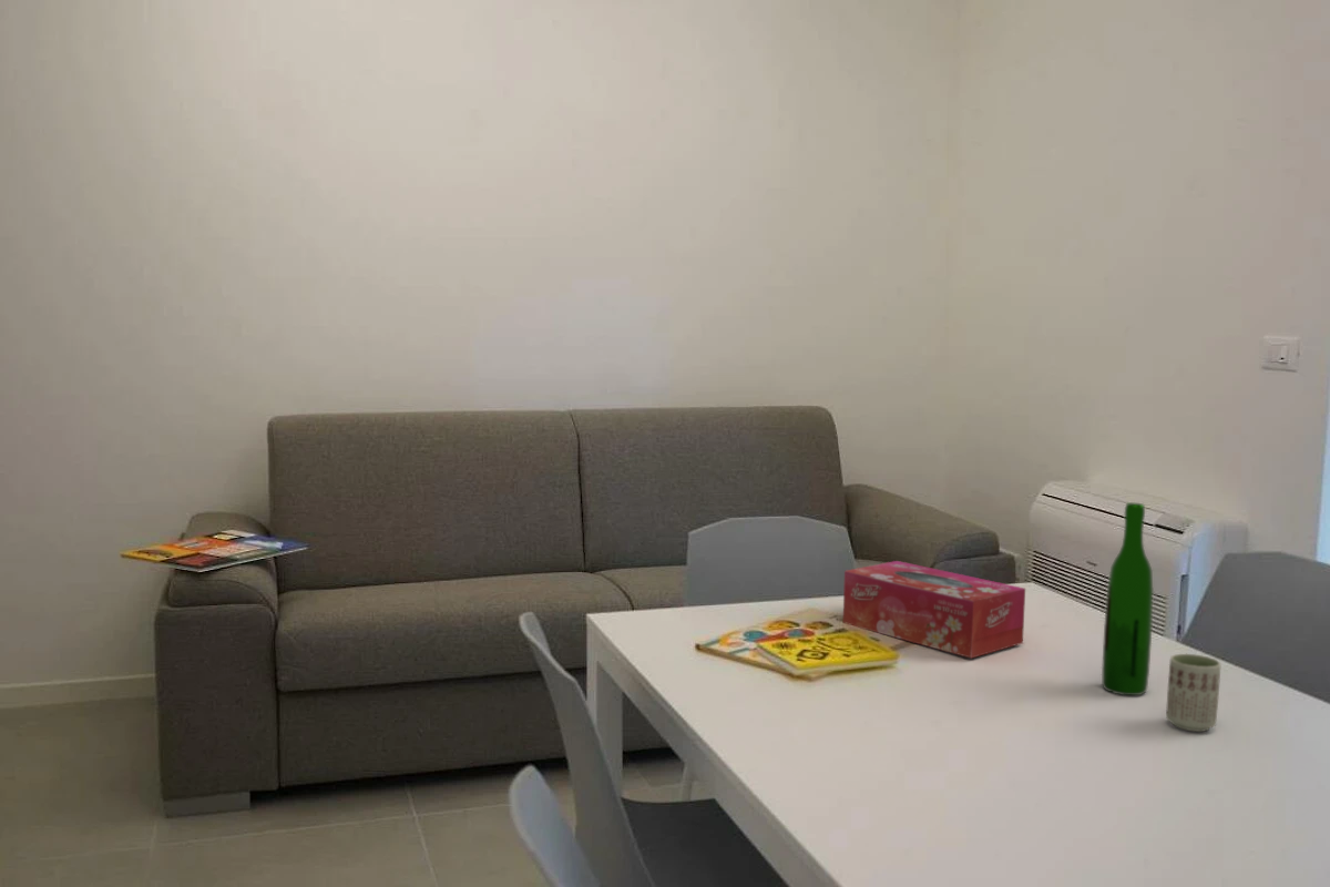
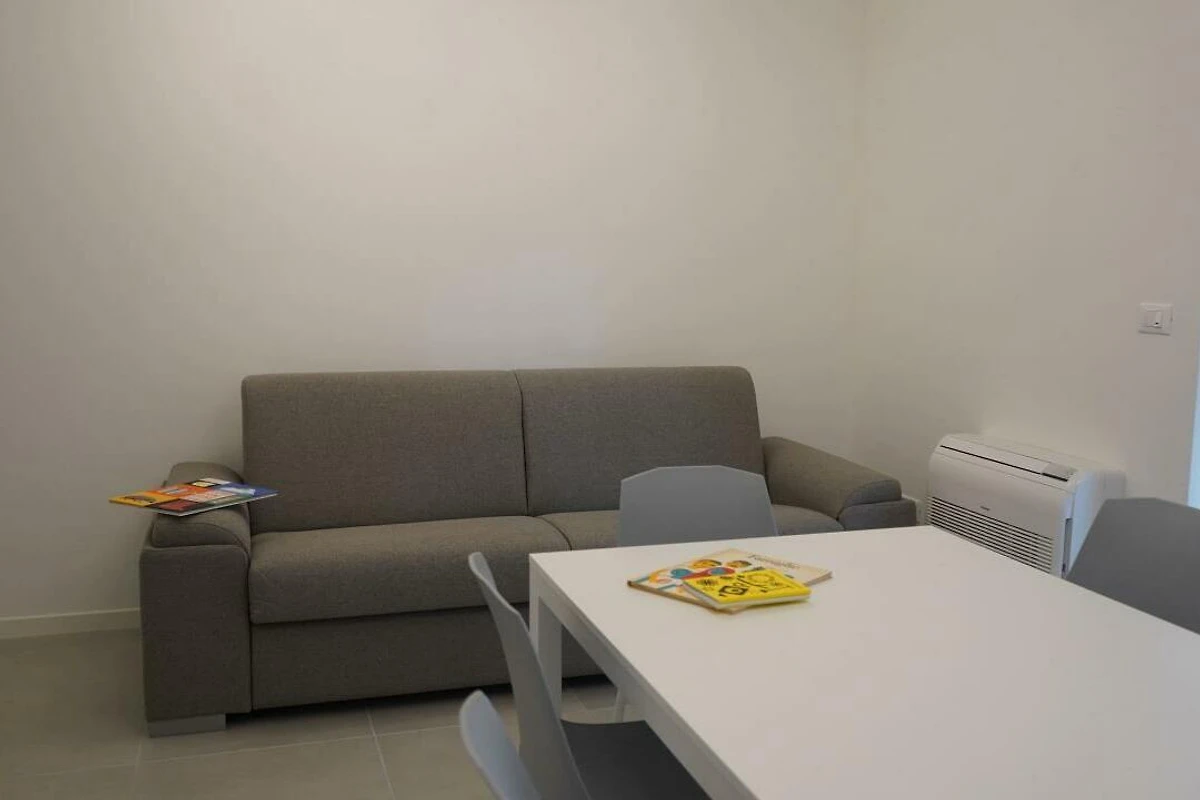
- cup [1165,652,1222,733]
- wine bottle [1101,502,1155,696]
- tissue box [842,560,1026,659]
